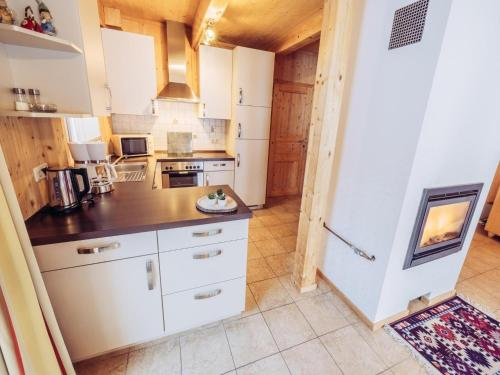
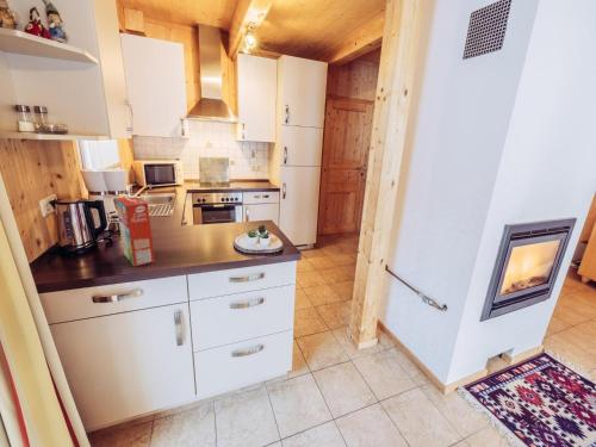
+ cereal box [114,195,156,267]
